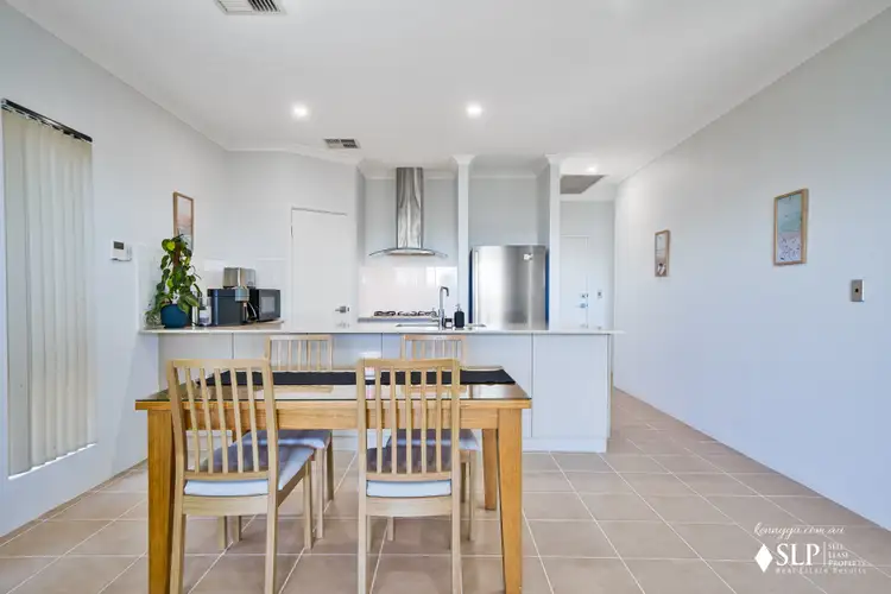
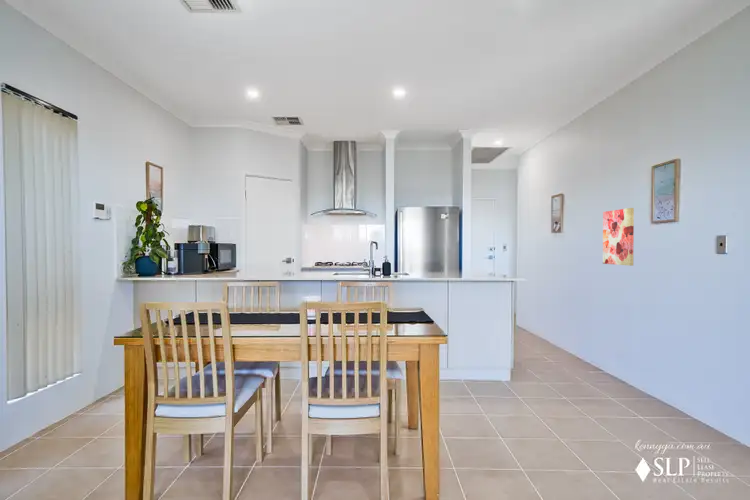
+ wall art [602,207,635,267]
